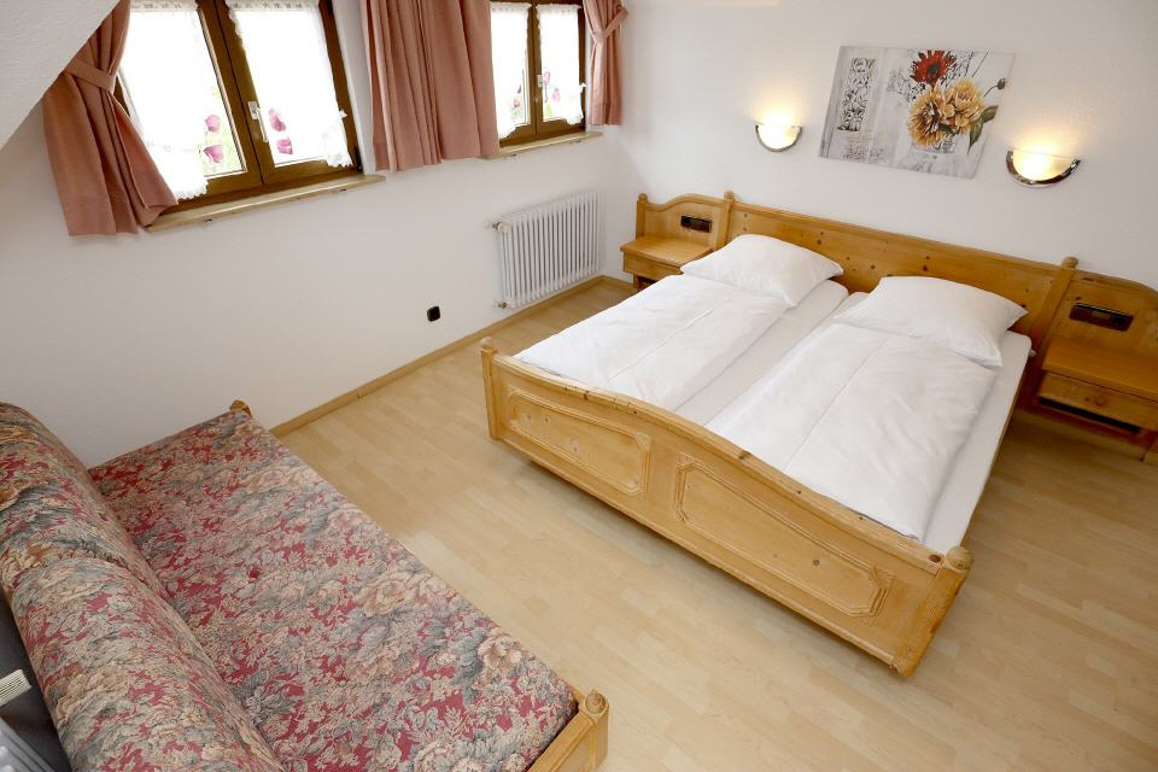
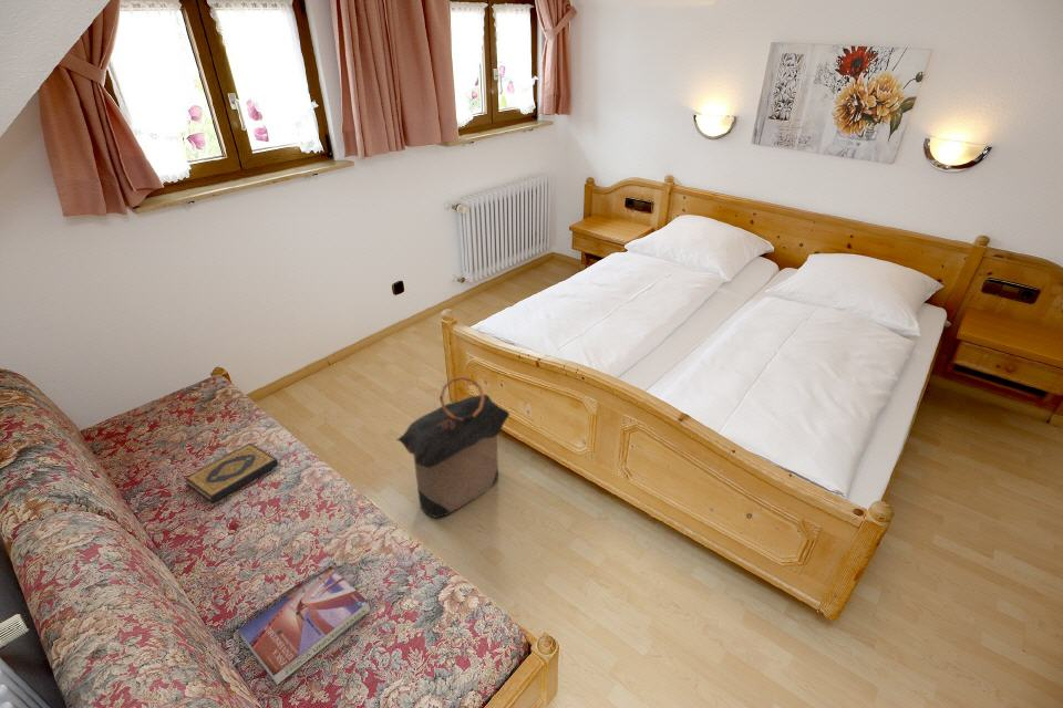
+ textbook [237,565,371,686]
+ laundry hamper [395,375,510,519]
+ hardback book [184,442,279,504]
